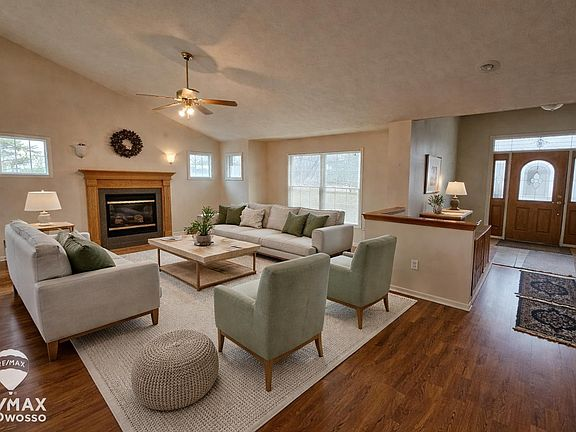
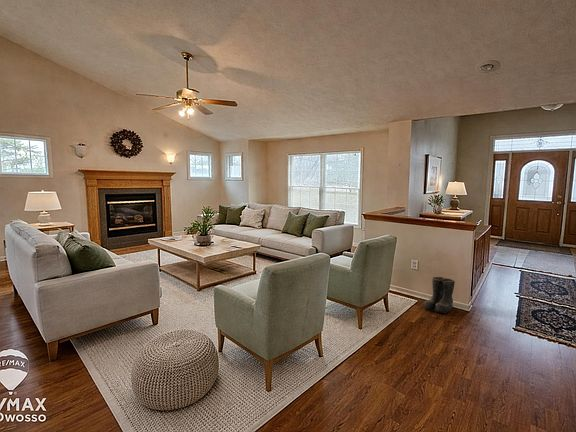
+ boots [423,276,456,314]
